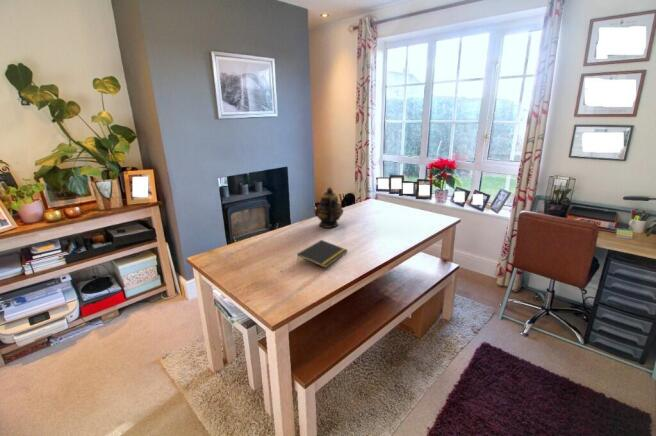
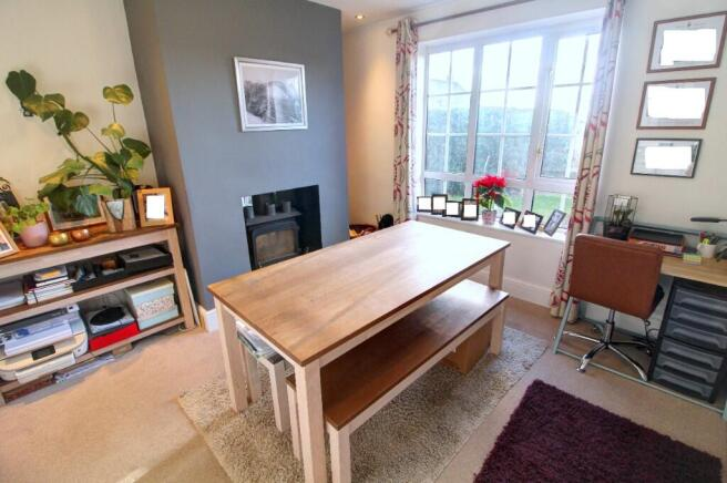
- teapot [314,187,344,229]
- notepad [296,239,348,269]
